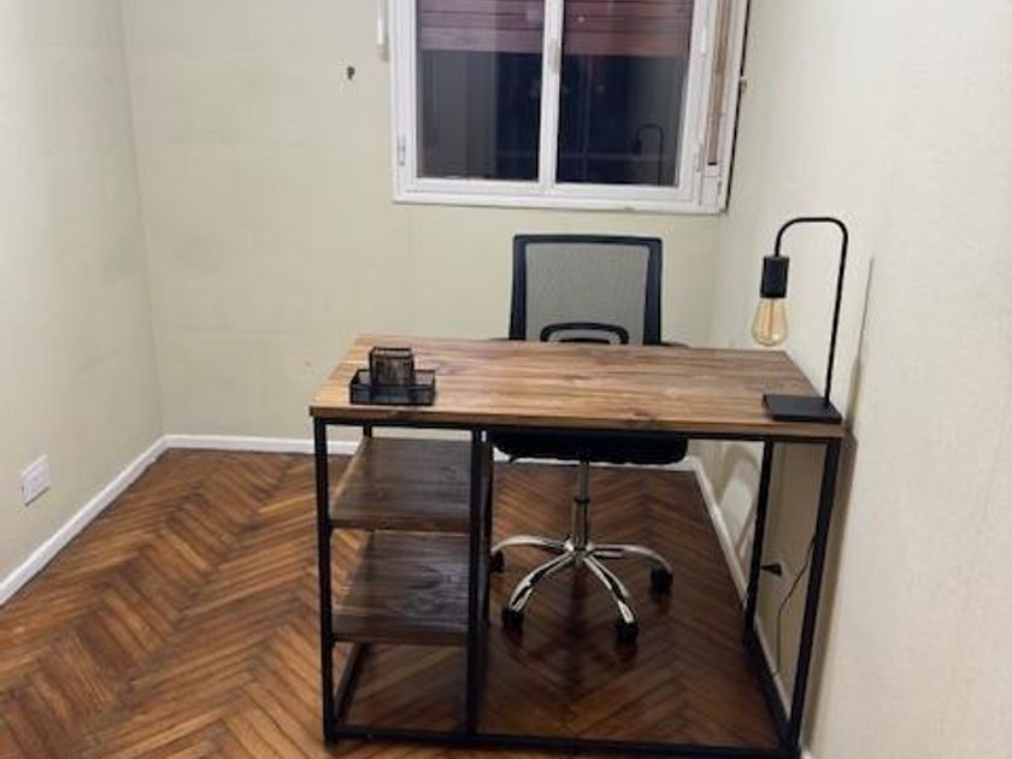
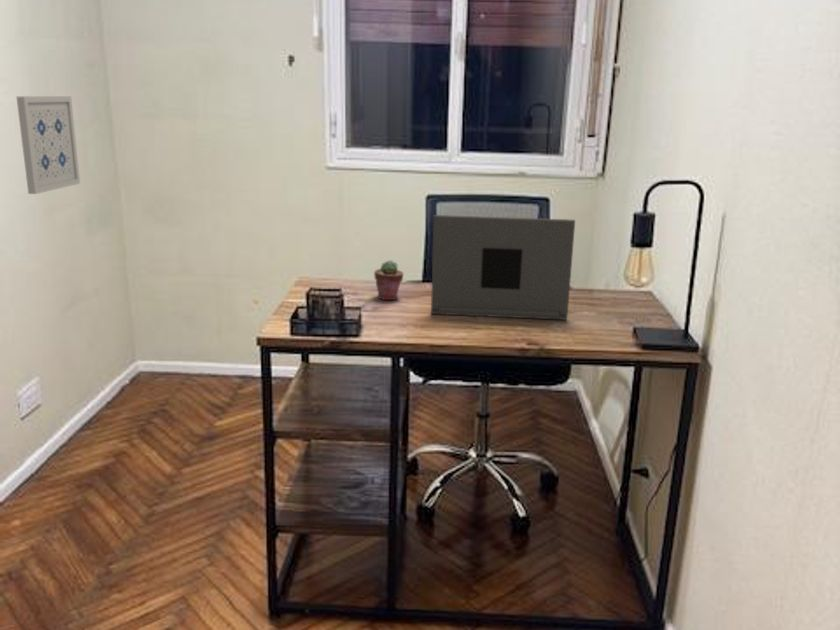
+ potted succulent [373,259,404,301]
+ laptop [430,214,576,321]
+ wall art [15,95,81,195]
